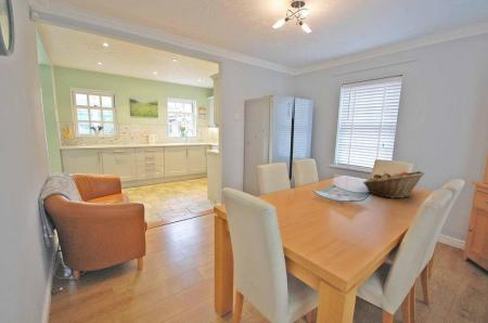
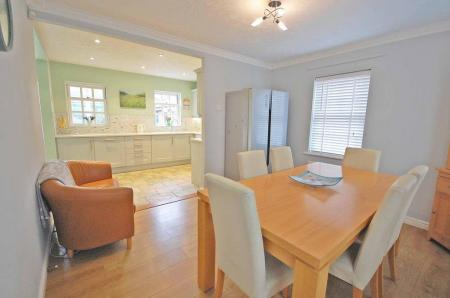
- fruit basket [362,170,425,199]
